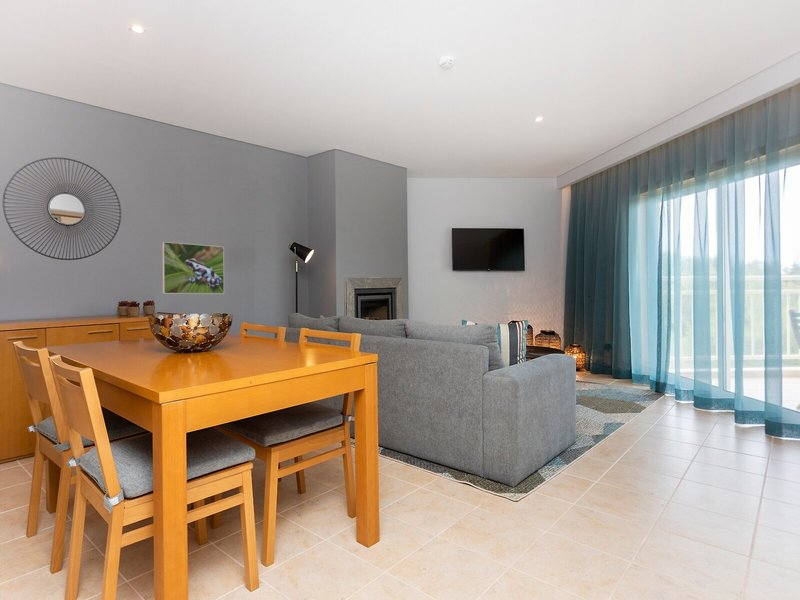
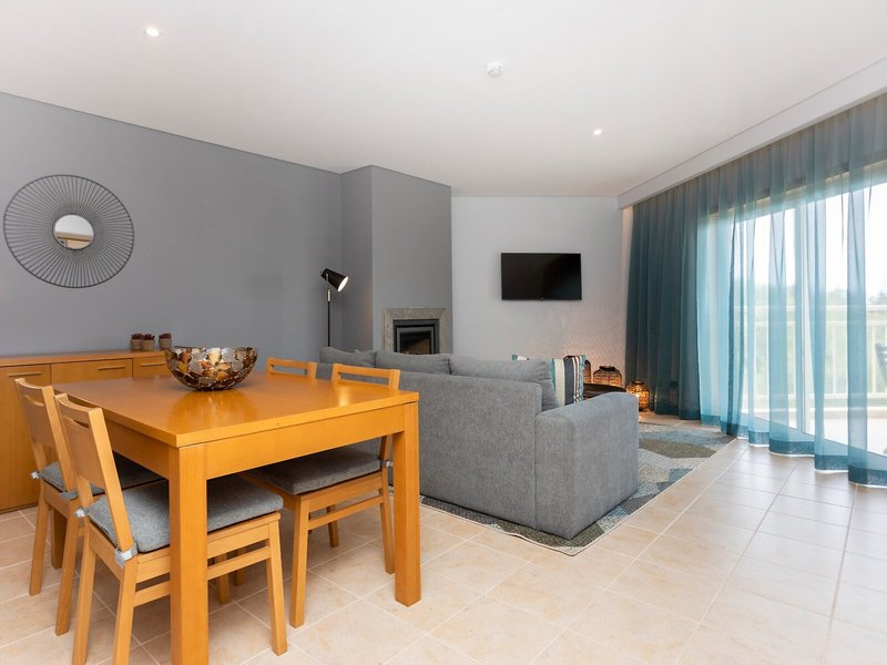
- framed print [161,241,225,295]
